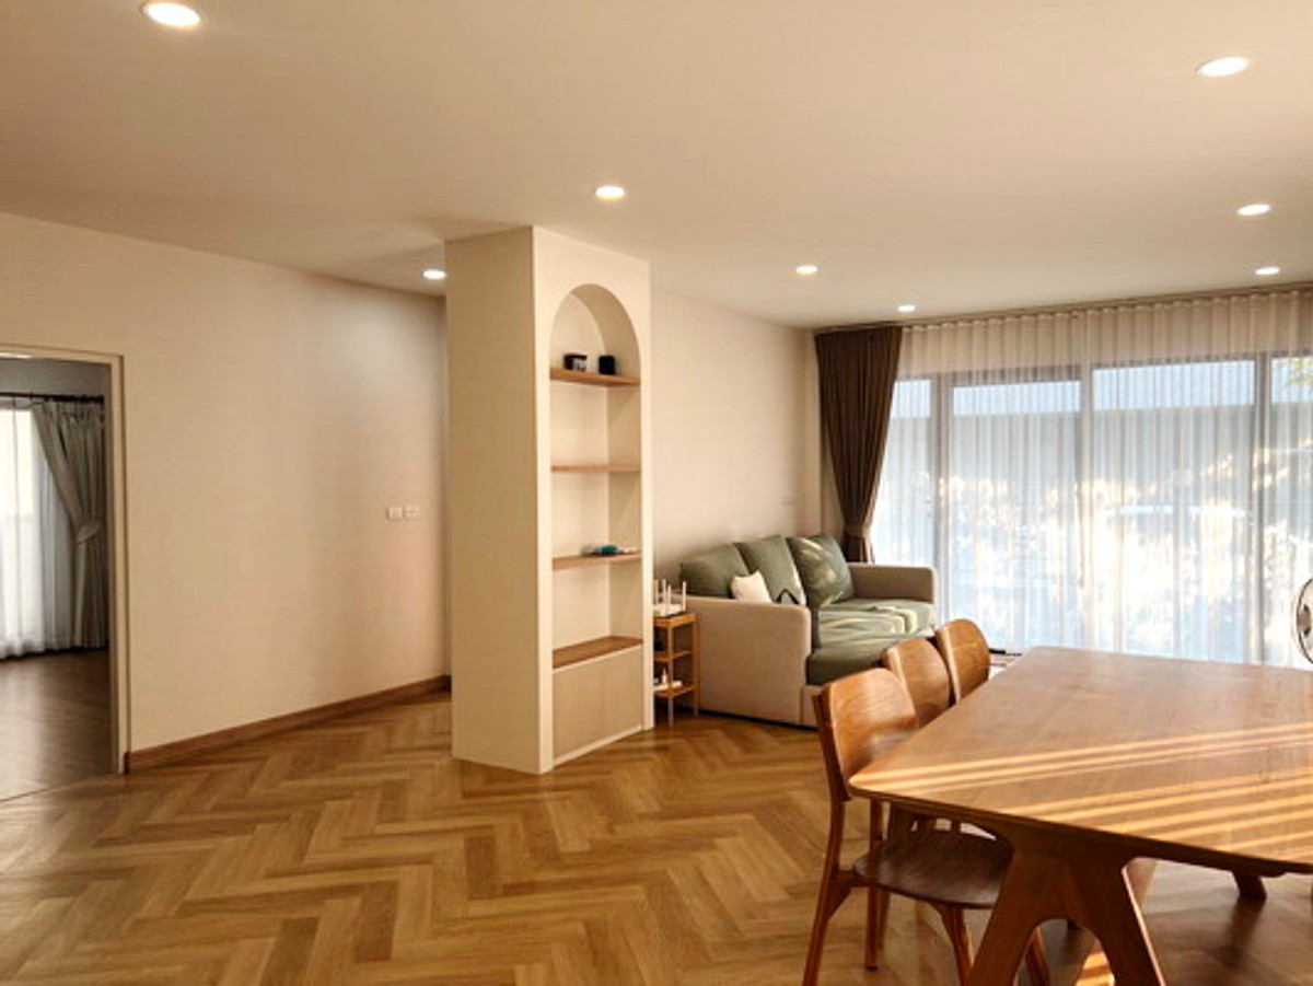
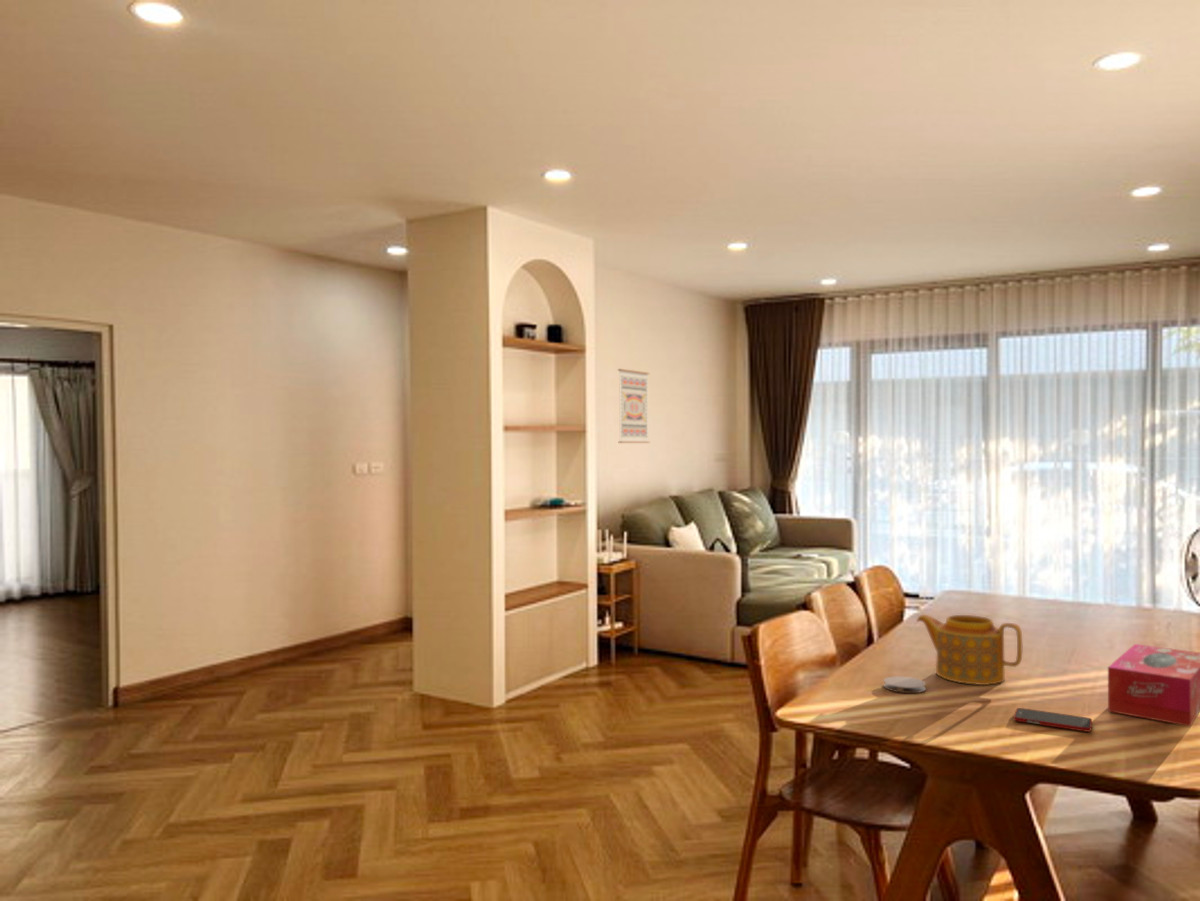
+ coaster [883,675,927,694]
+ cell phone [1013,707,1093,733]
+ teapot [915,613,1023,686]
+ tissue box [1107,643,1200,727]
+ wall art [617,368,651,444]
